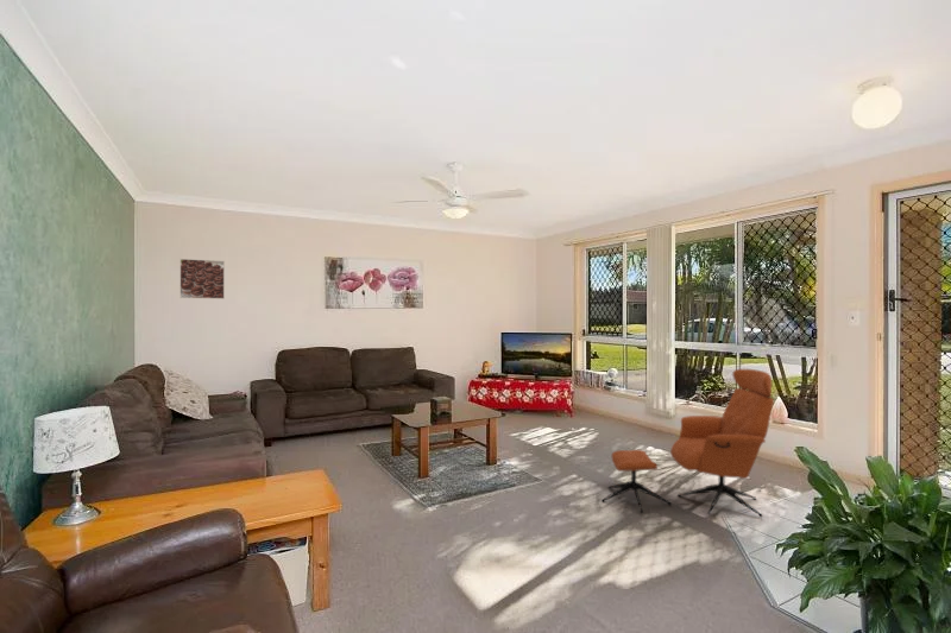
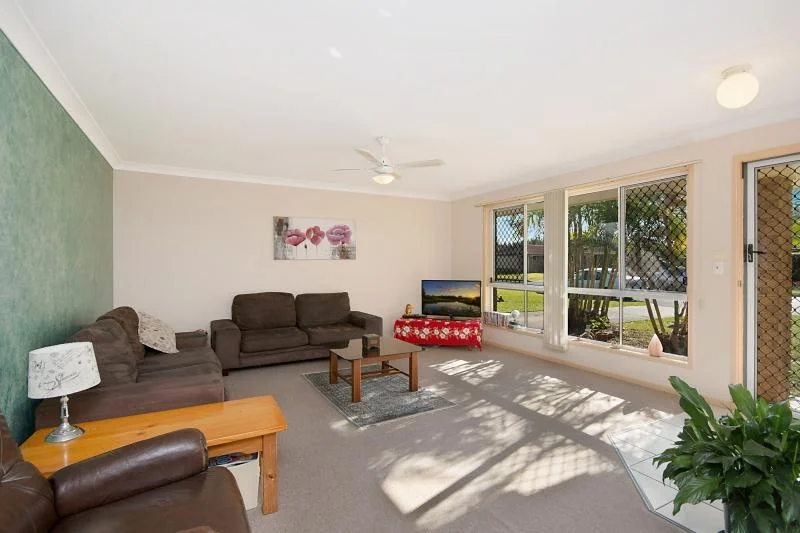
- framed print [180,258,226,300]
- armchair [602,368,775,518]
